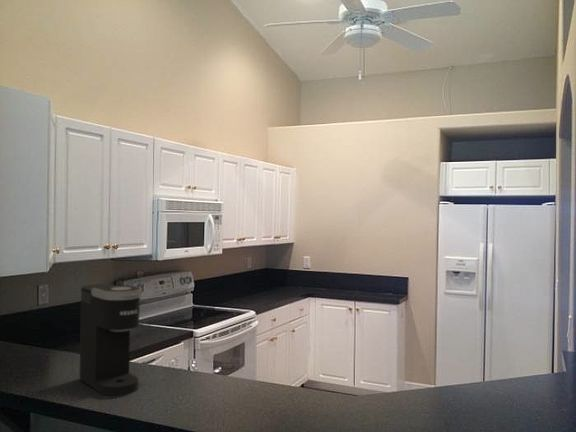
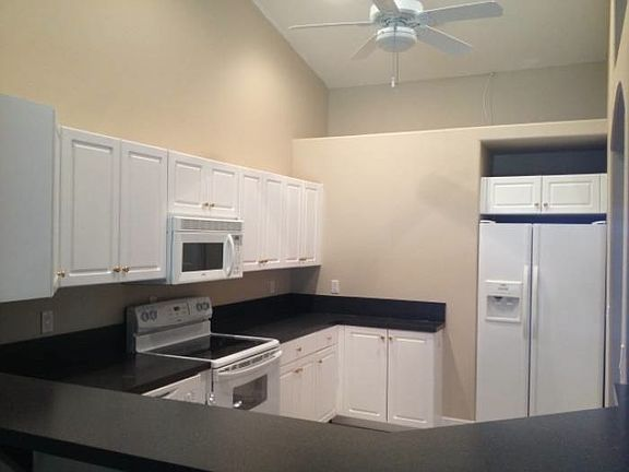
- coffee maker [79,283,143,397]
